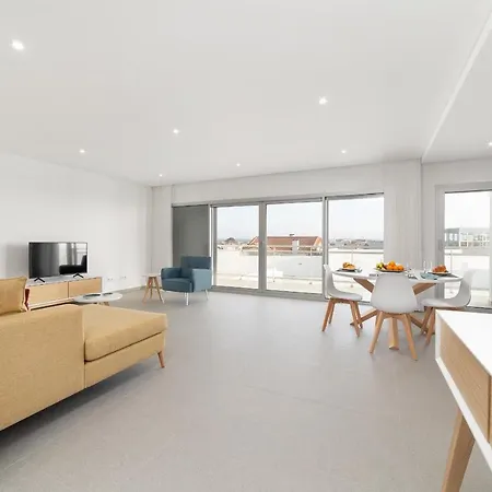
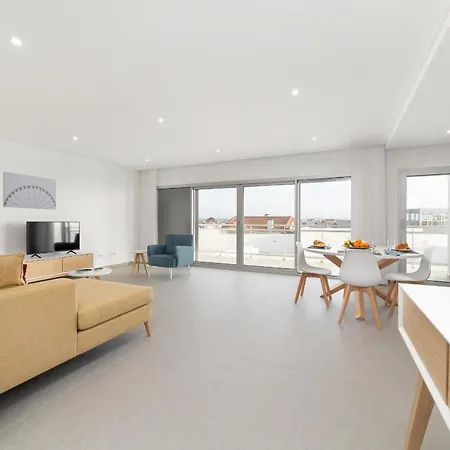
+ wall art [2,171,57,211]
